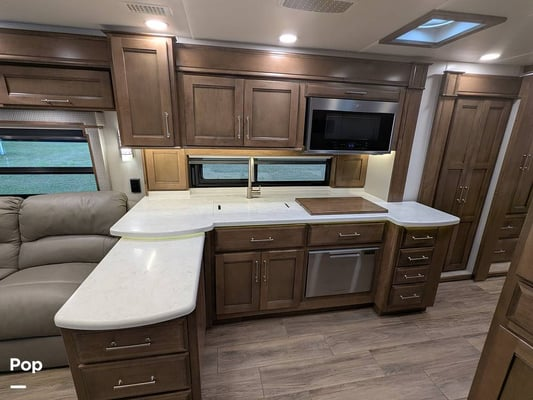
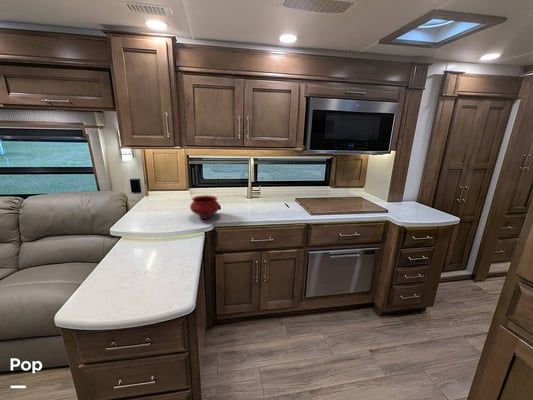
+ bowl [189,194,221,220]
